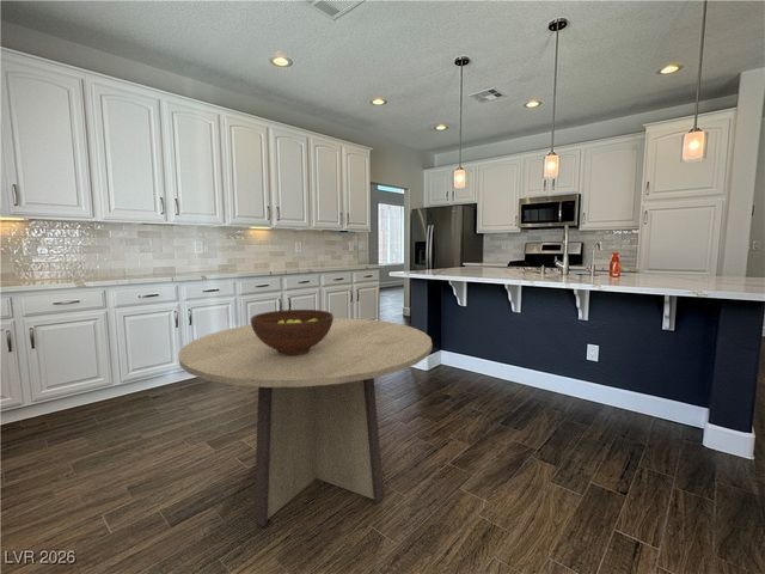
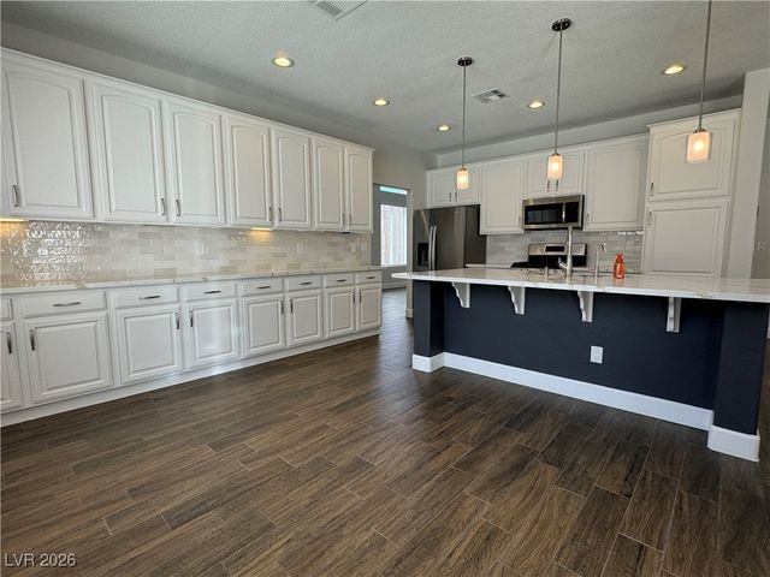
- dining table [177,317,433,527]
- fruit bowl [250,309,335,355]
